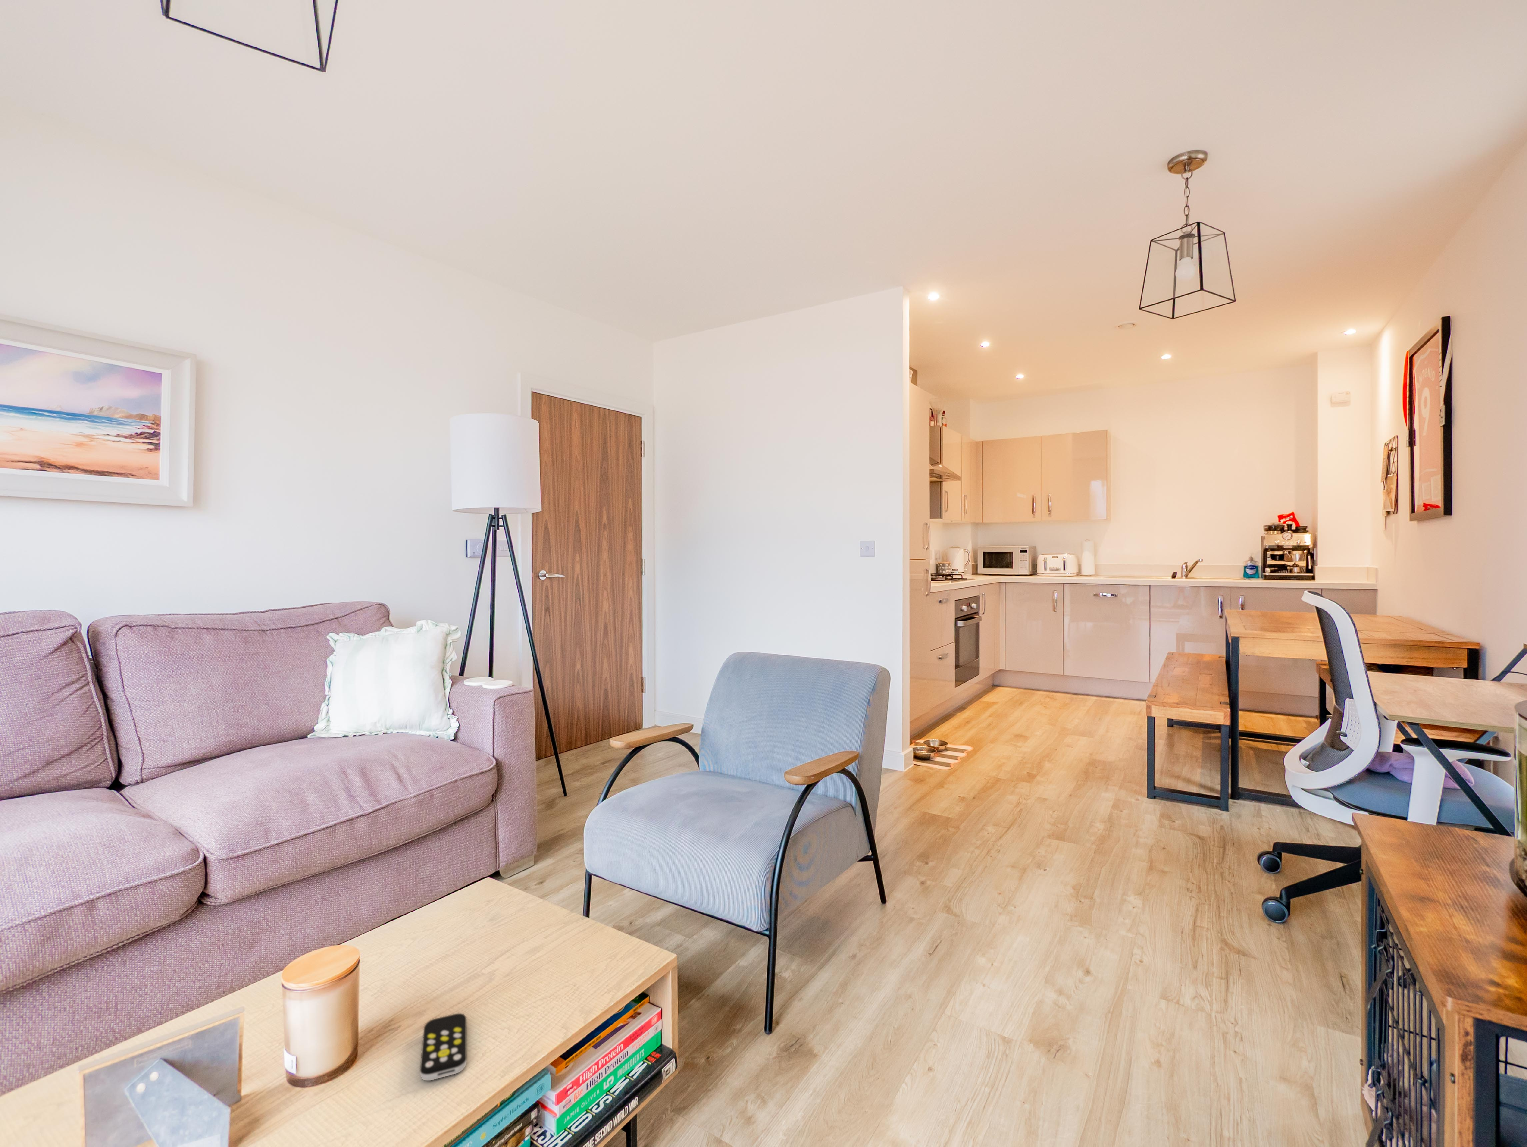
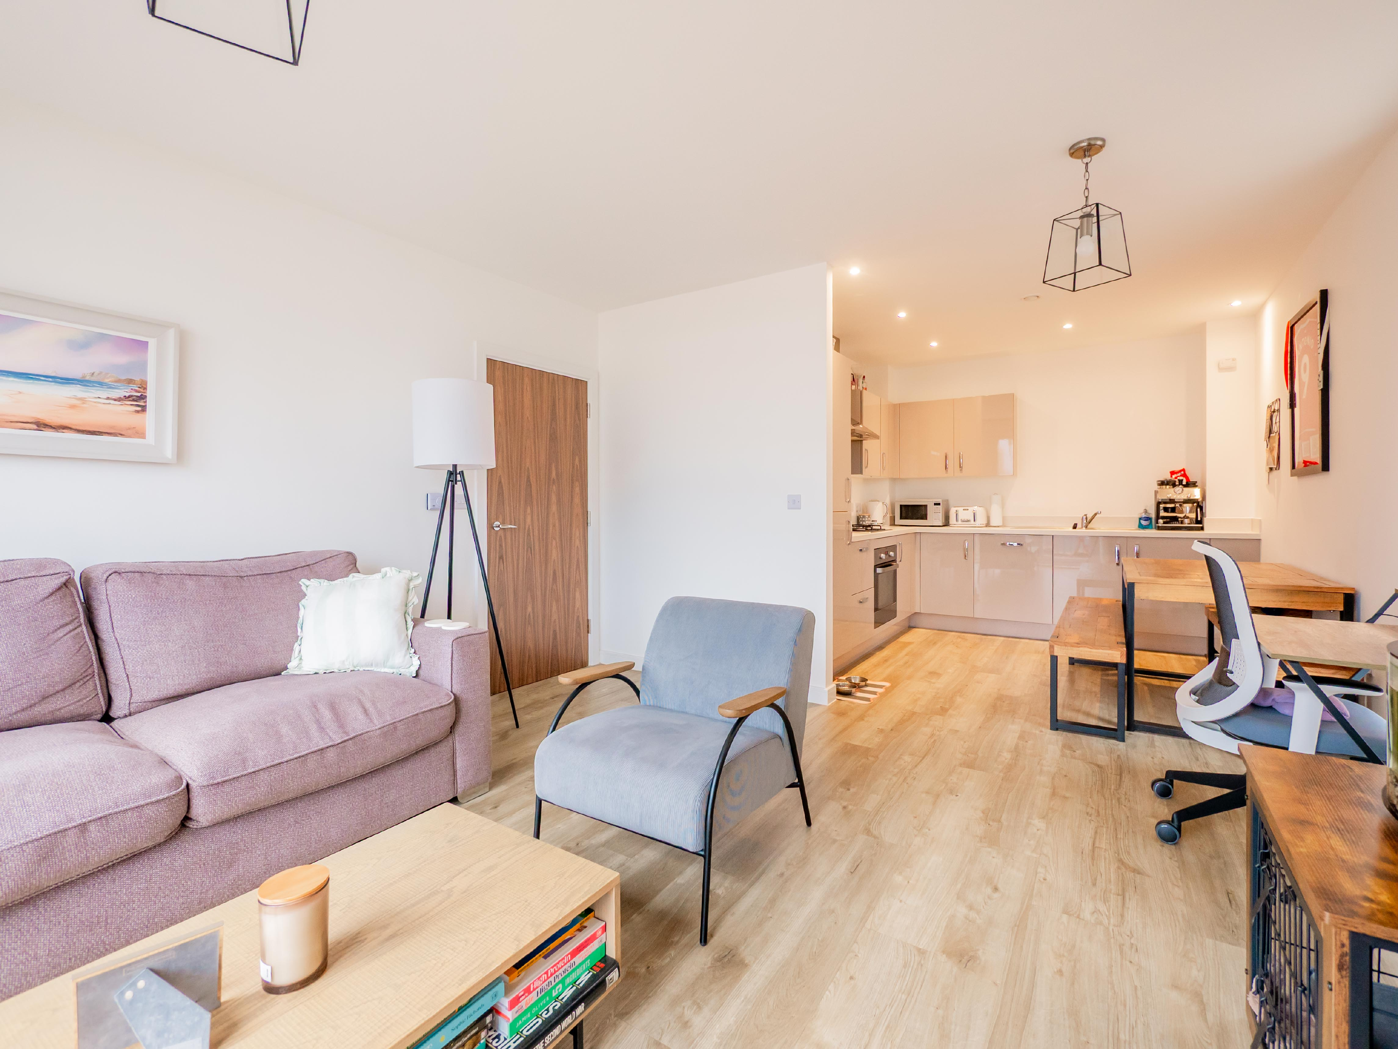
- remote control [420,1013,467,1081]
